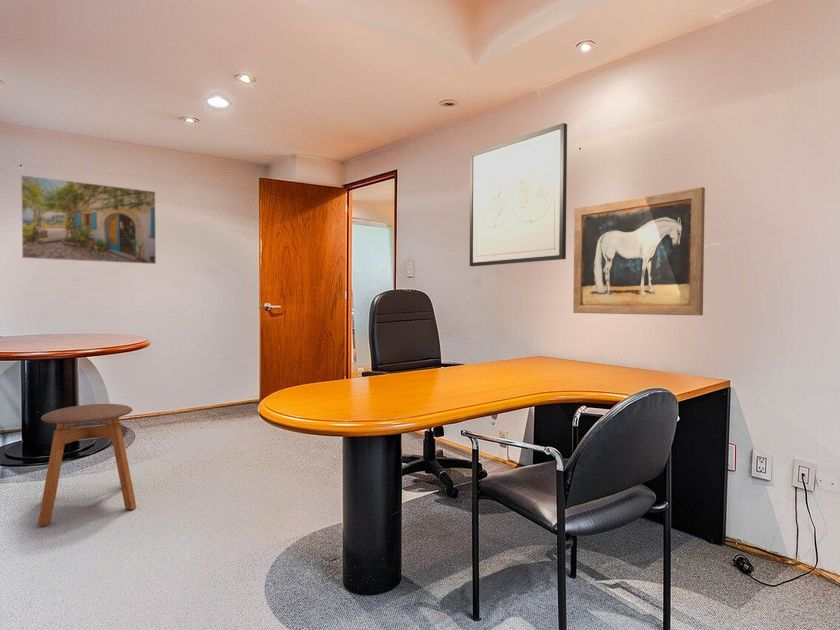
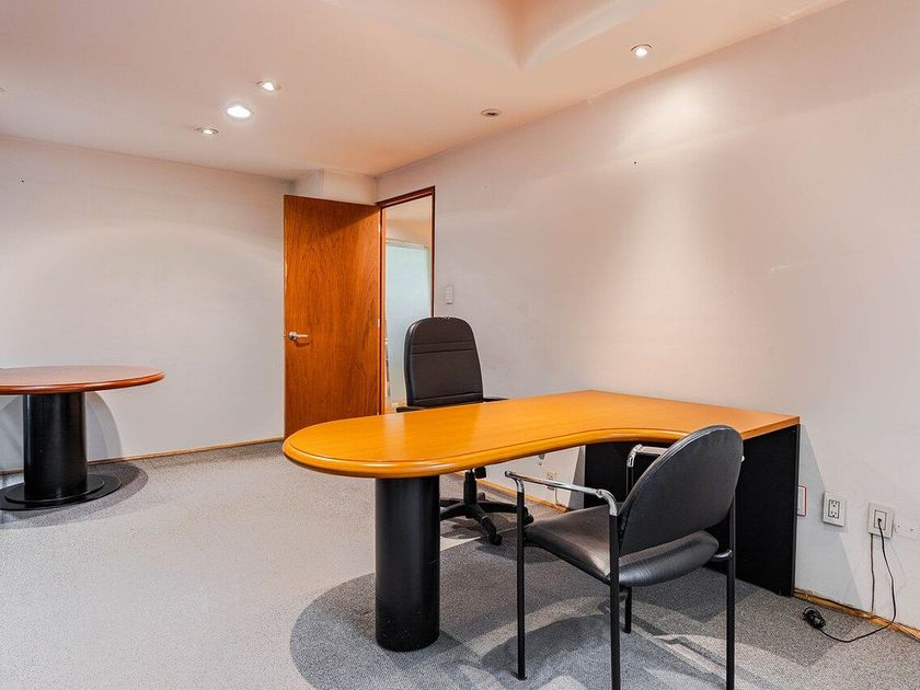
- wall art [572,186,706,316]
- wall art [469,122,568,267]
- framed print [20,174,157,265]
- stool [37,403,137,527]
